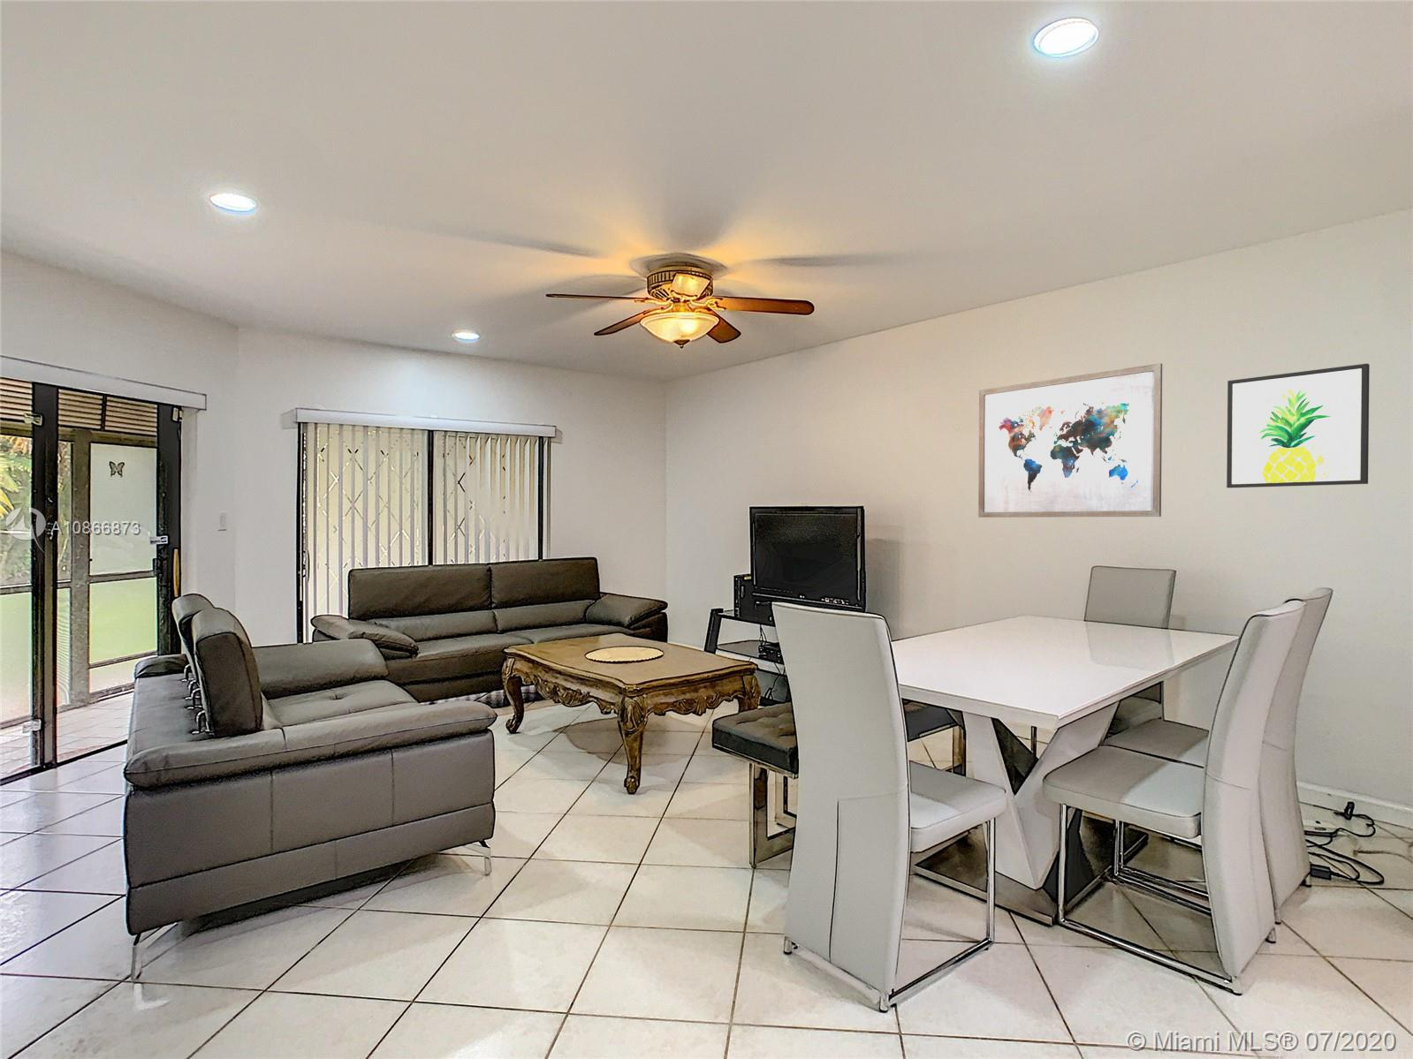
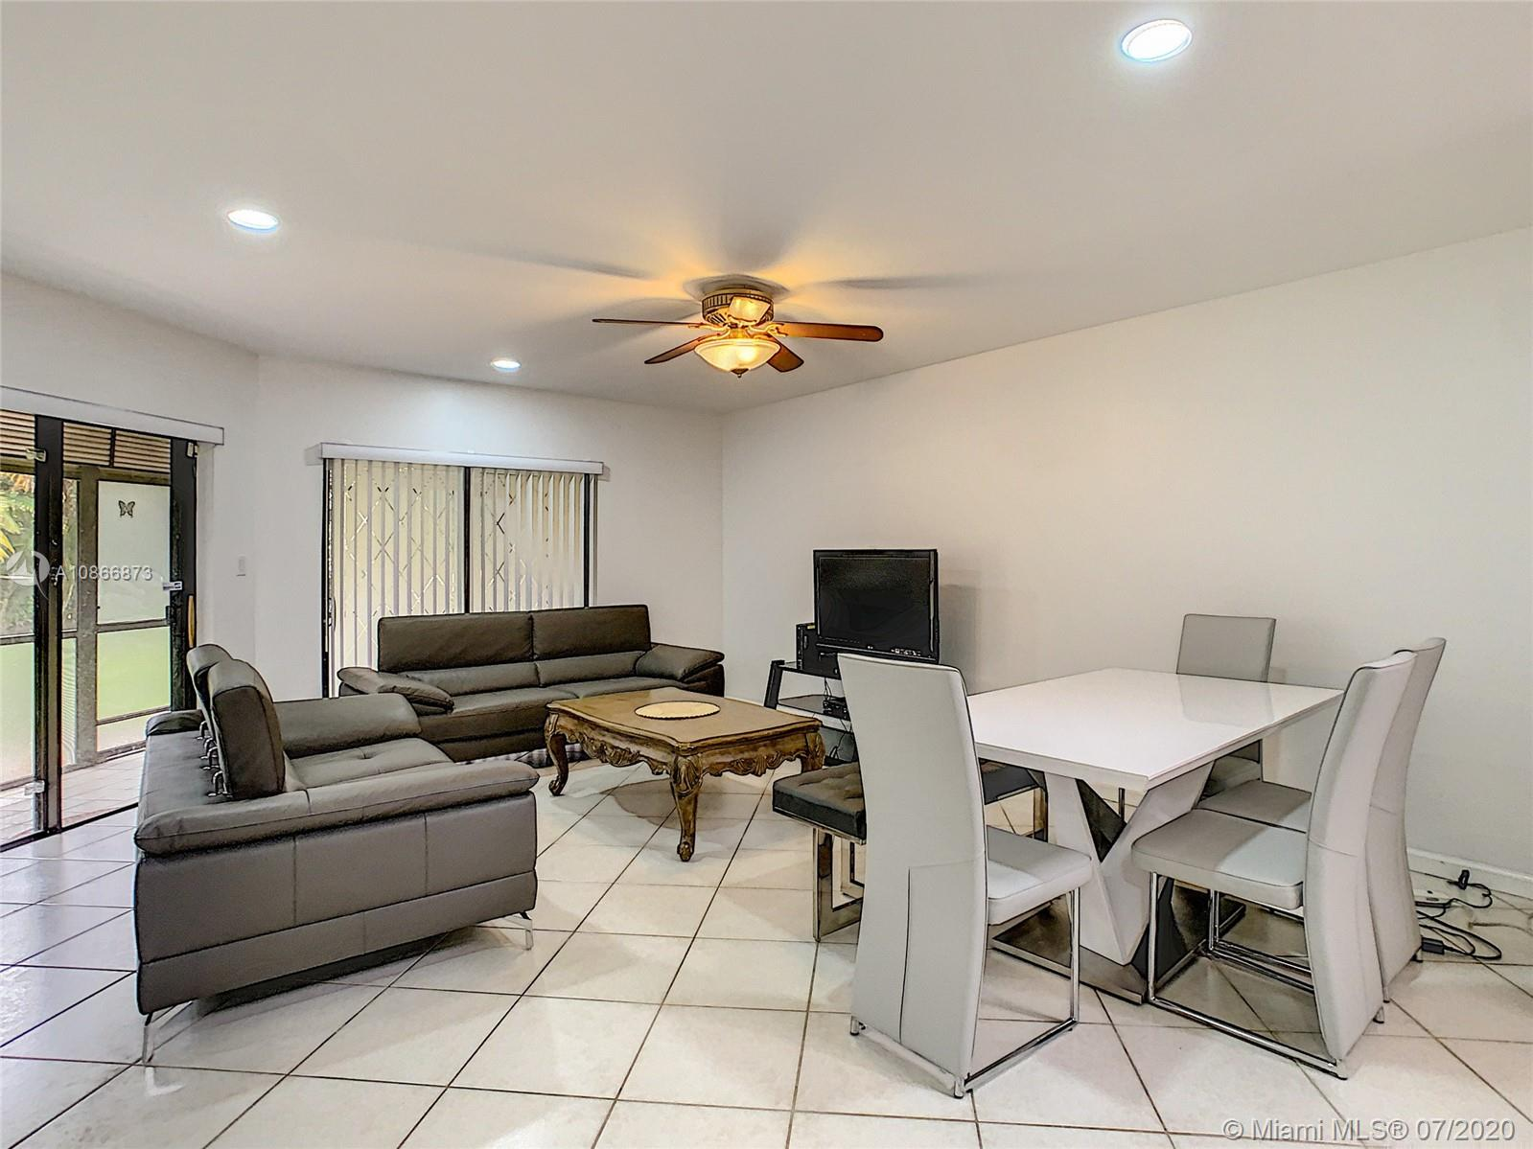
- wall art [1226,363,1371,488]
- wall art [977,363,1163,518]
